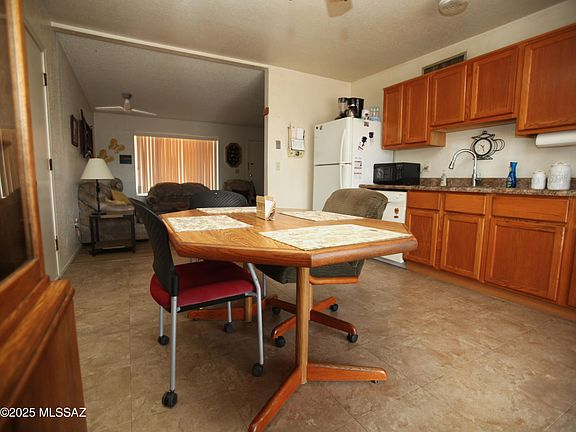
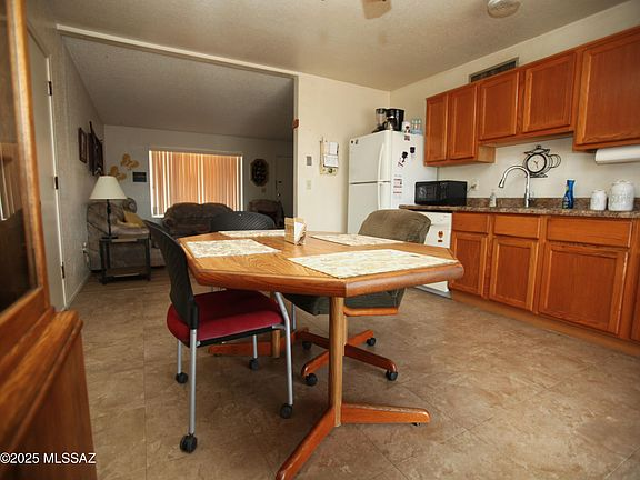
- ceiling fan [95,92,157,116]
